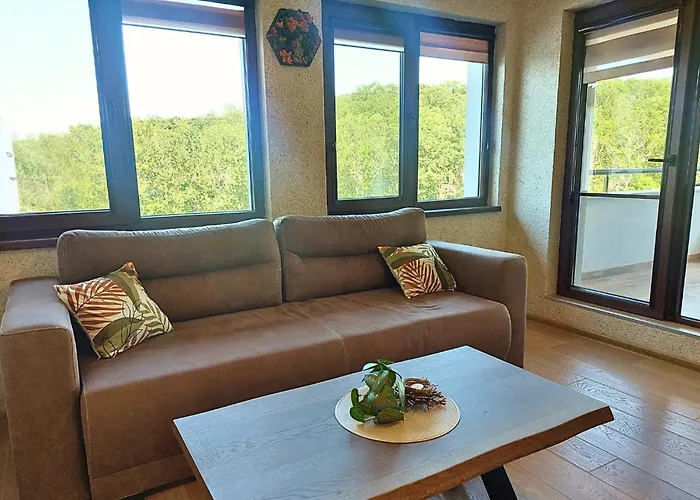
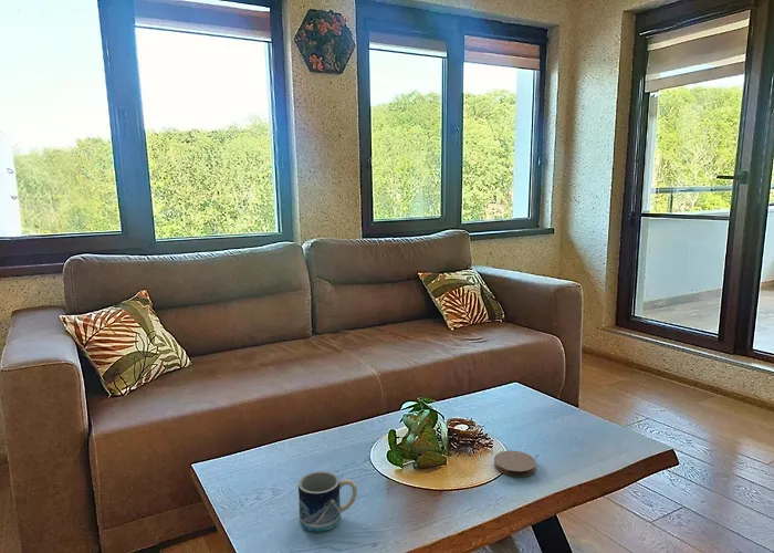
+ coaster [493,449,537,478]
+ mug [297,470,358,533]
